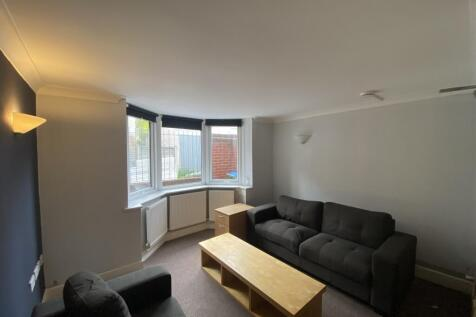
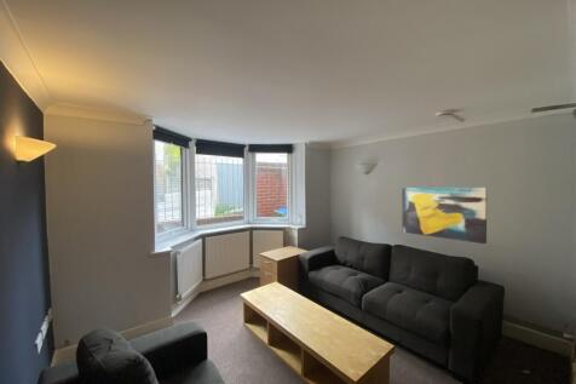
+ wall art [401,187,488,245]
